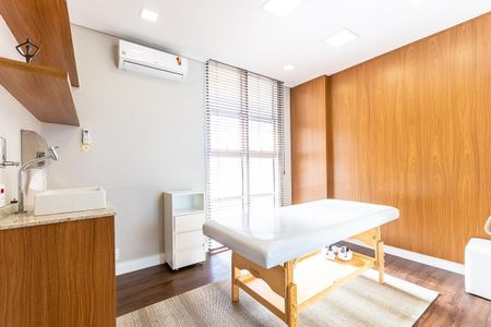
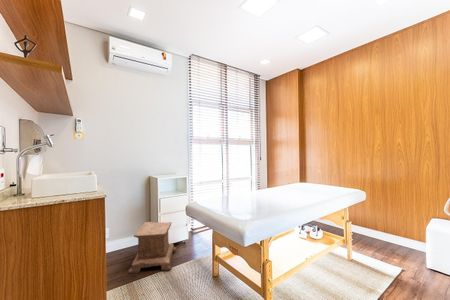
+ stool [127,221,177,274]
